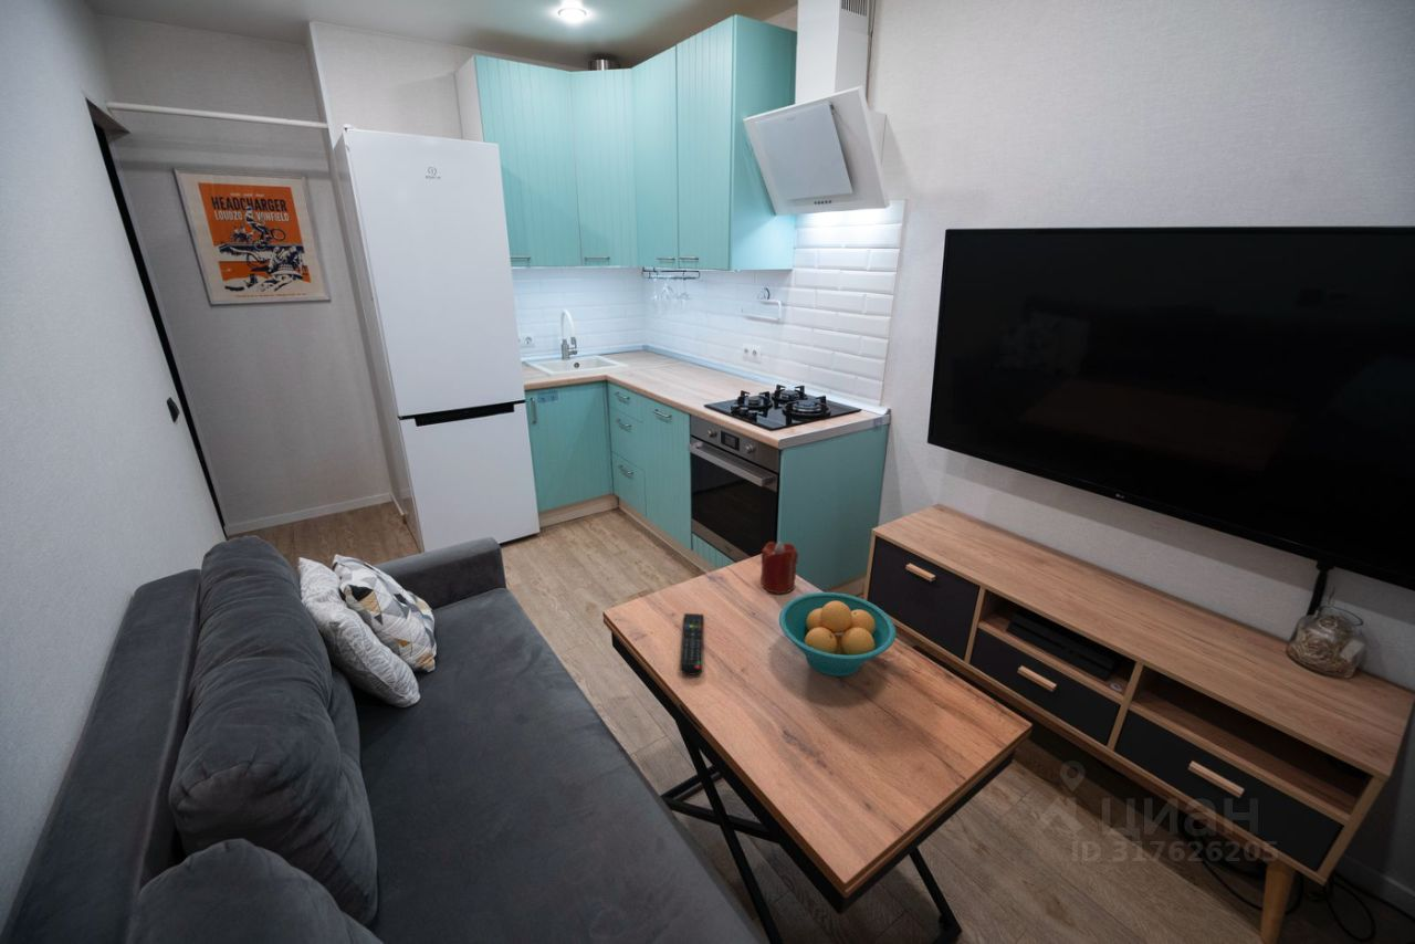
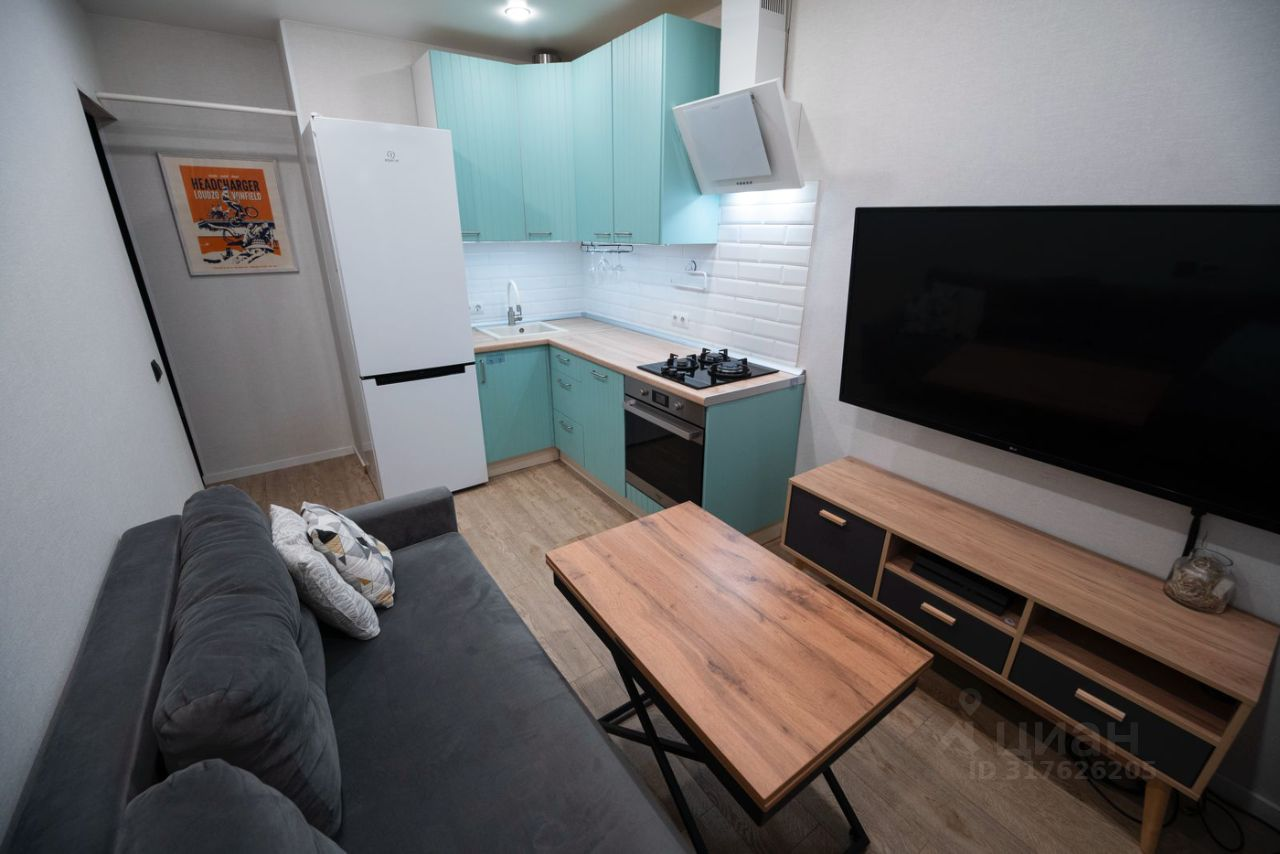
- fruit bowl [778,591,897,678]
- candle [759,541,799,595]
- remote control [679,612,704,676]
